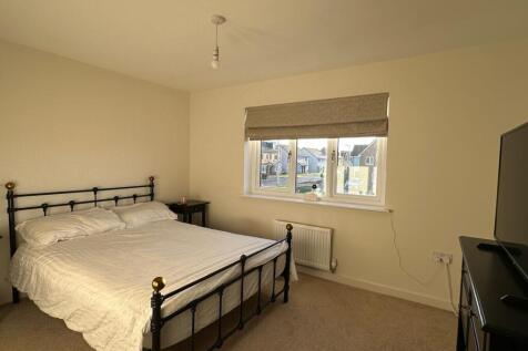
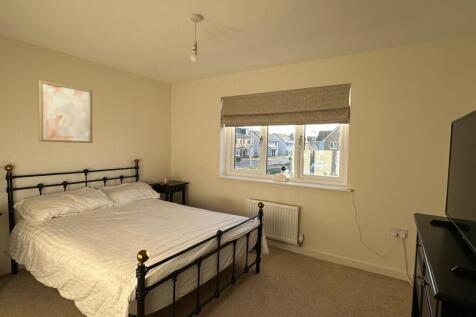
+ wall art [37,79,93,144]
